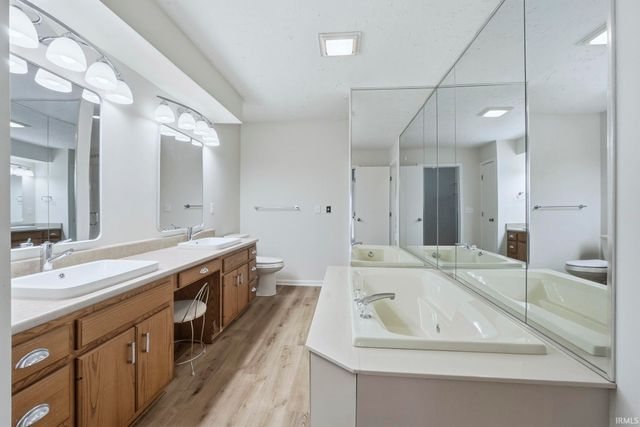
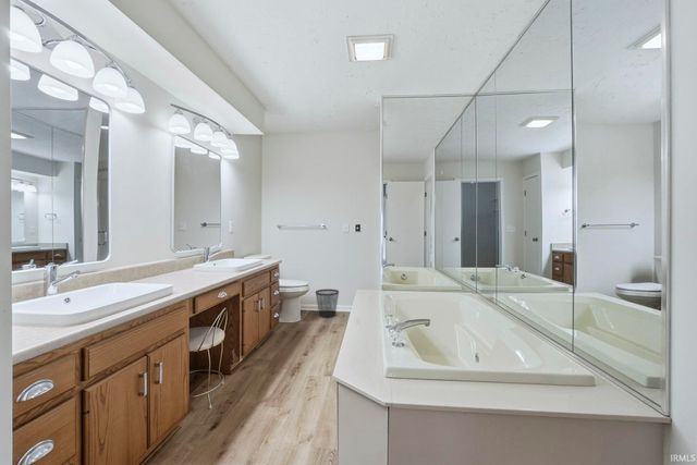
+ wastebasket [315,289,340,318]
